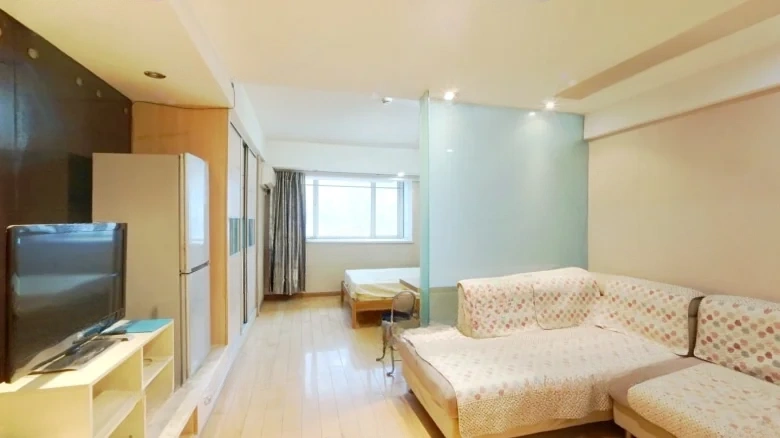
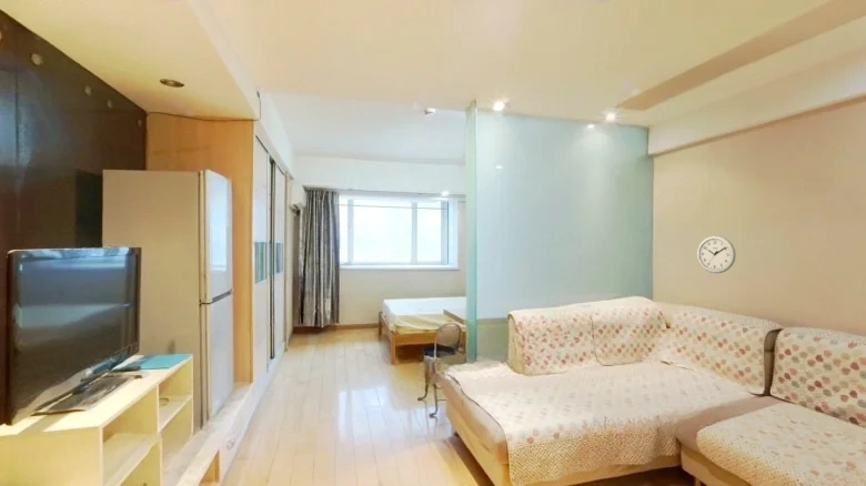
+ wall clock [696,234,737,274]
